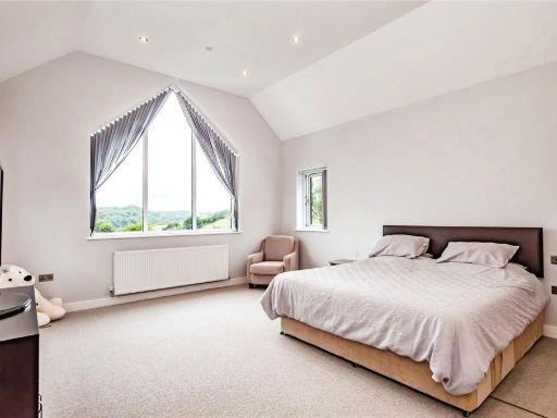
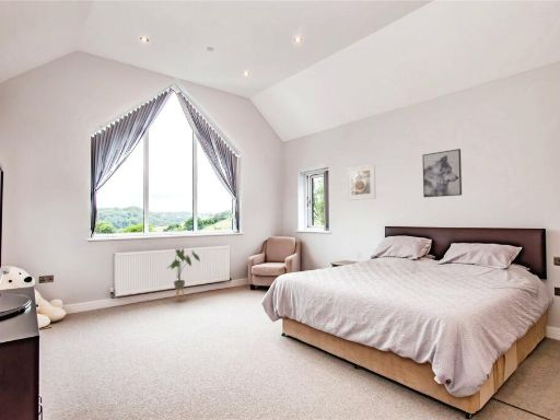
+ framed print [346,163,377,201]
+ wall art [421,148,463,198]
+ house plant [166,248,201,303]
